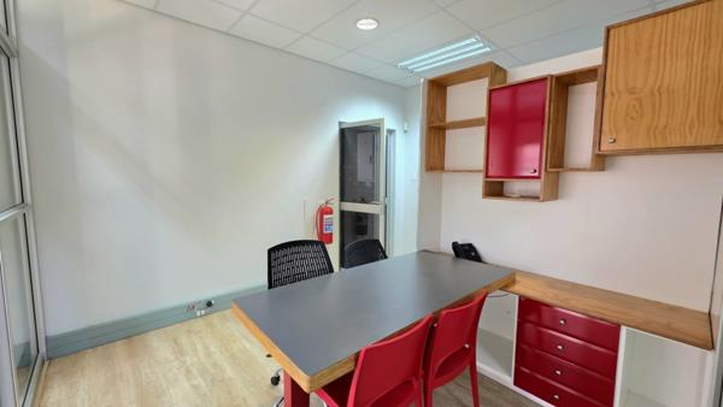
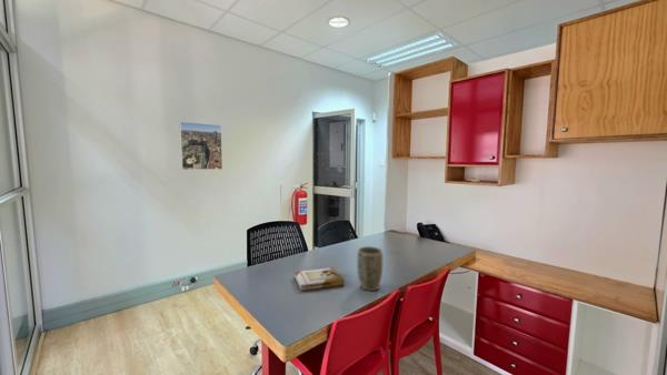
+ book [293,266,346,292]
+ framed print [178,121,223,171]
+ plant pot [356,245,384,292]
